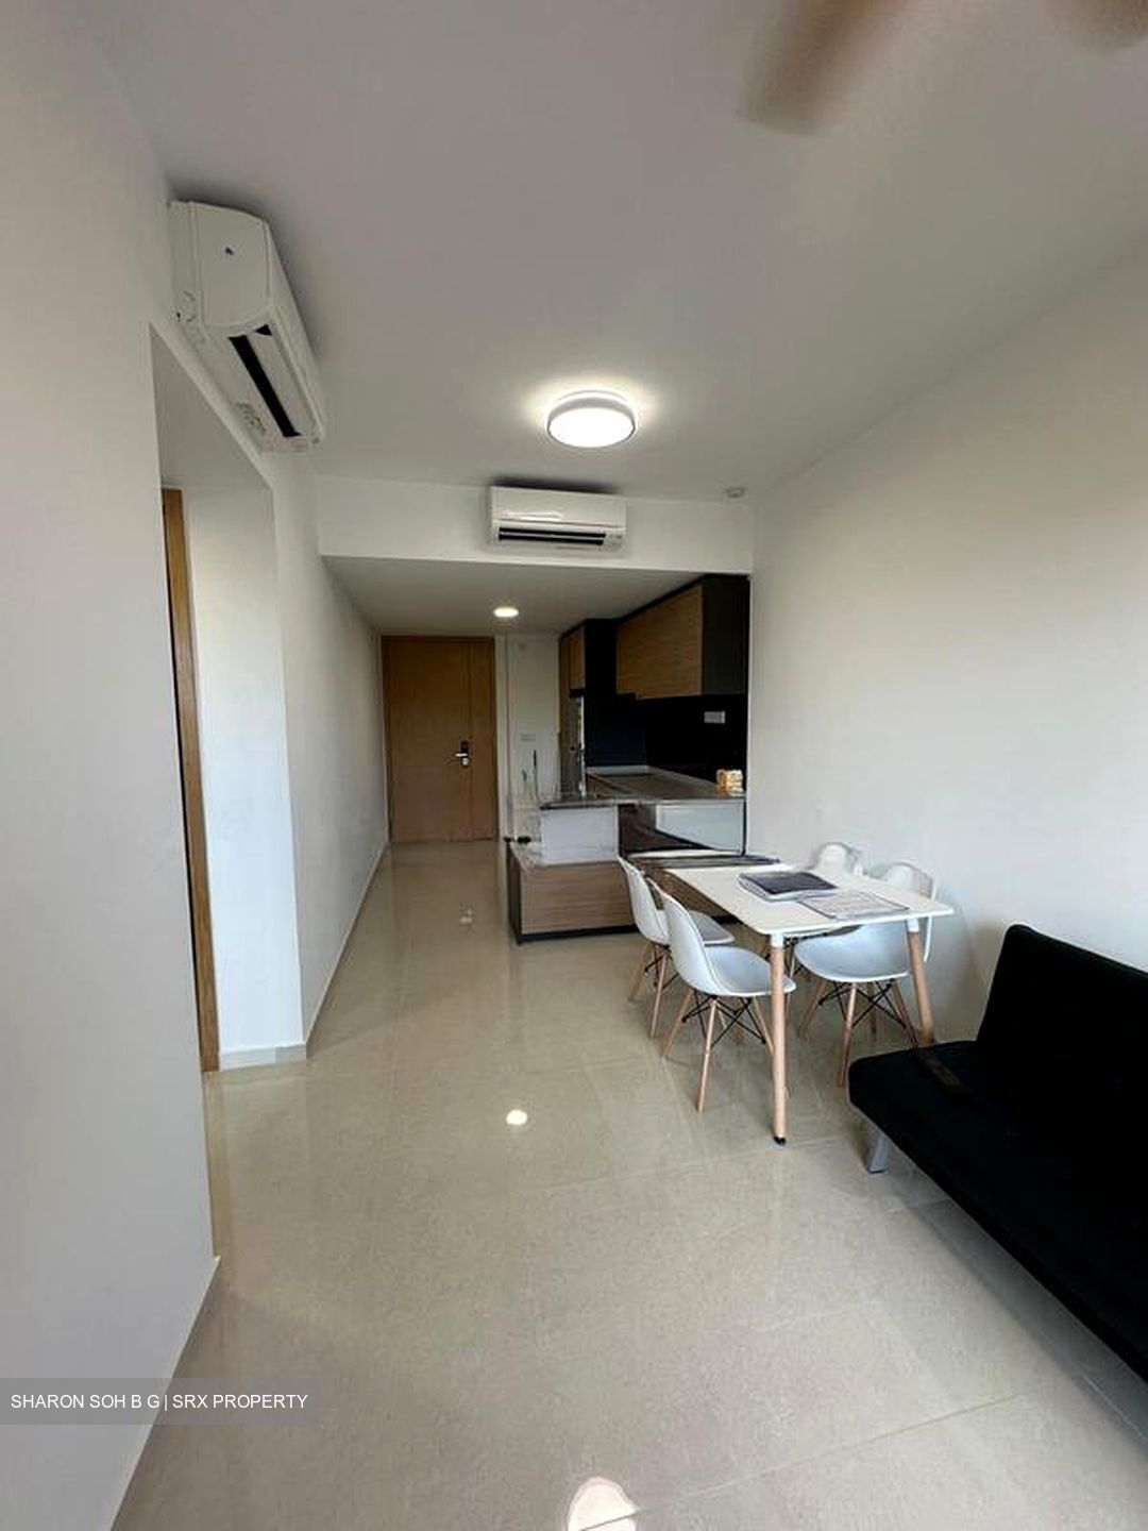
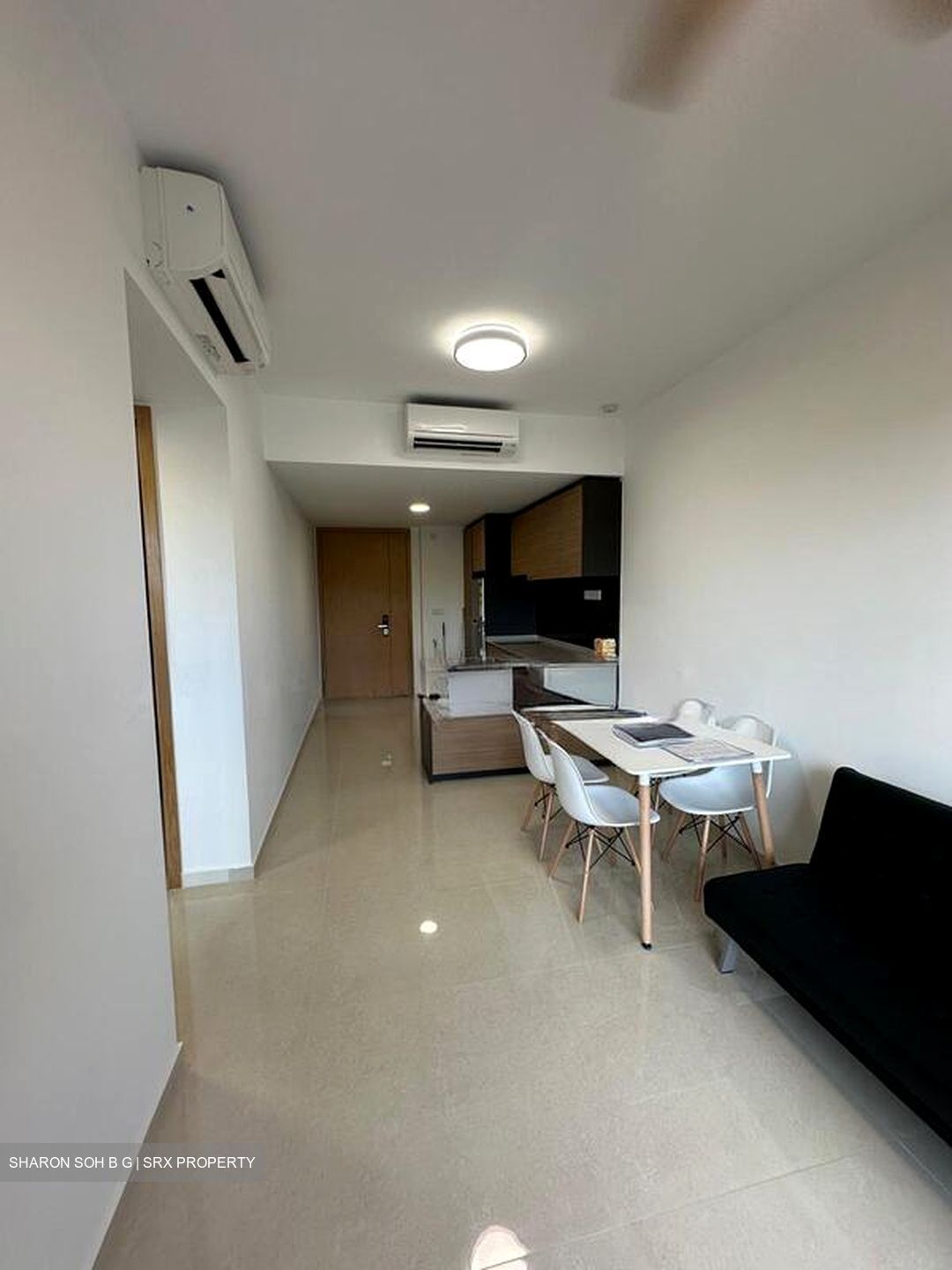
- remote control [908,1046,974,1102]
